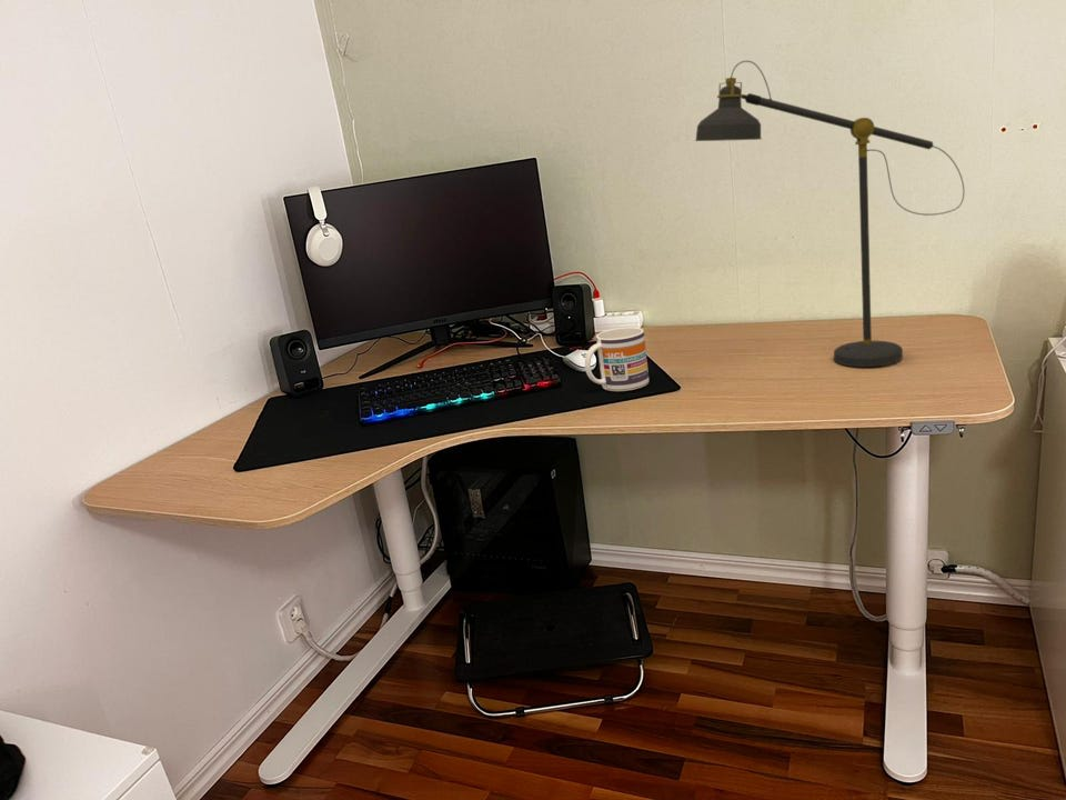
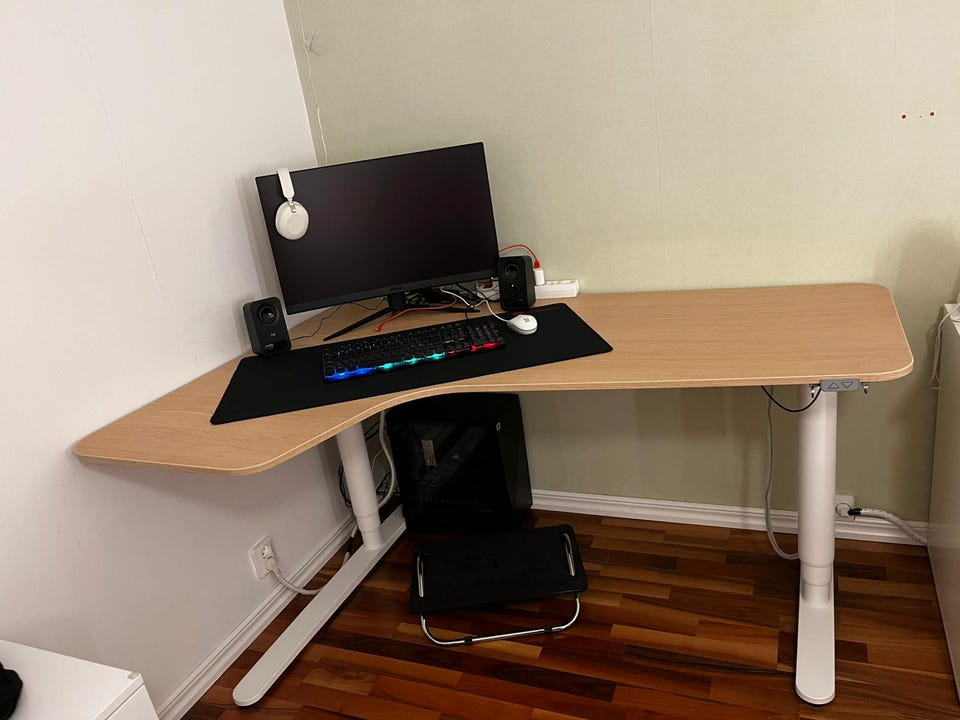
- mug [584,327,650,392]
- desk lamp [694,59,966,368]
